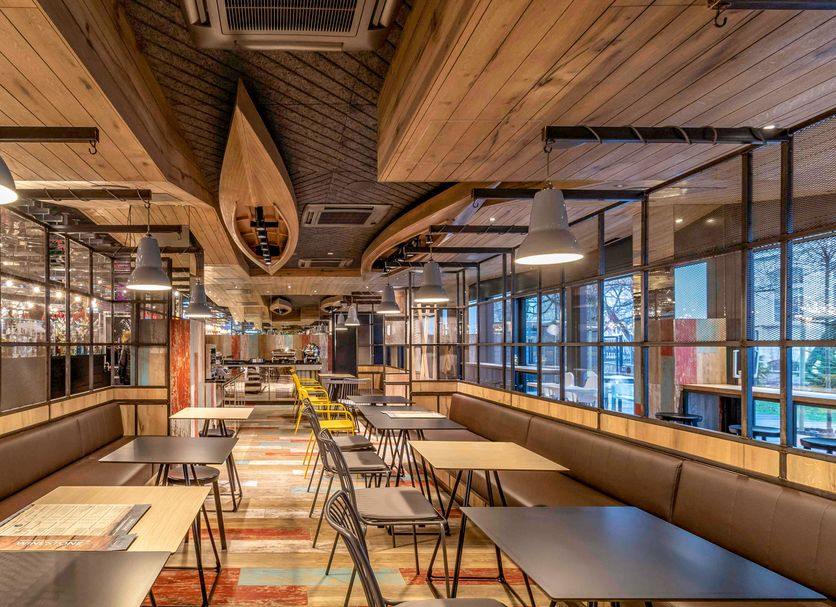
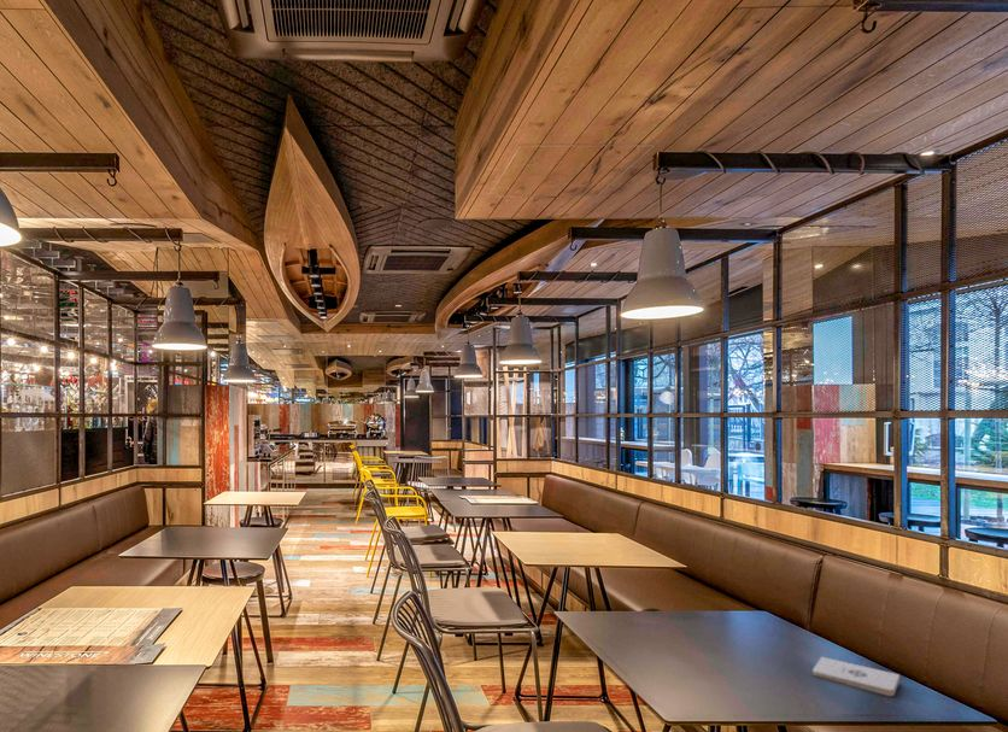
+ notepad [811,656,901,697]
